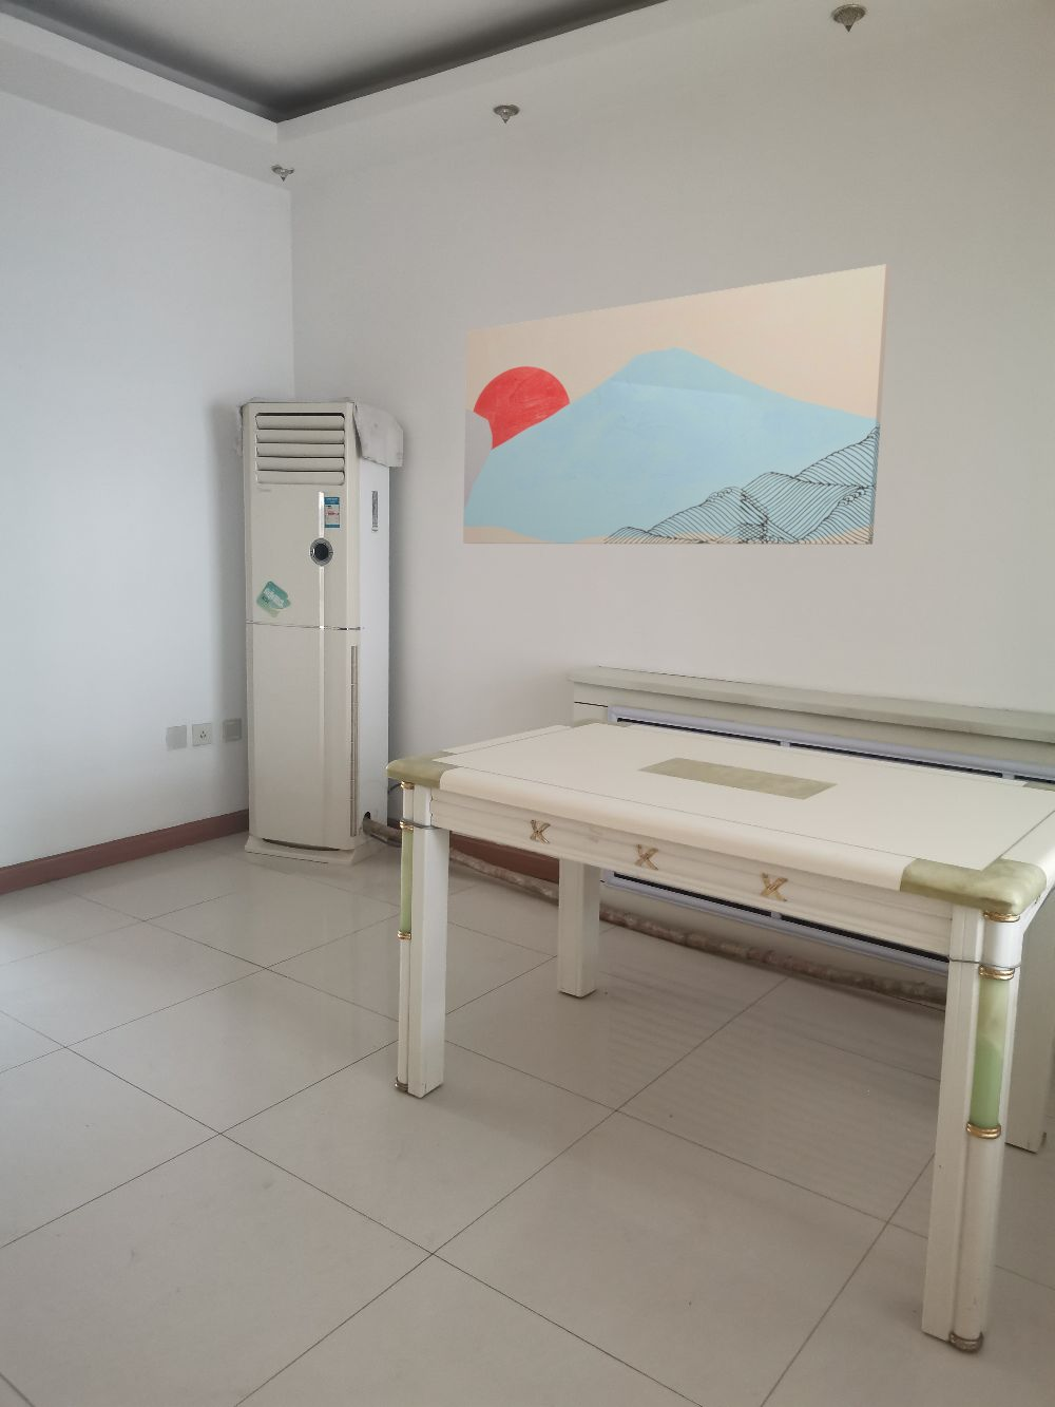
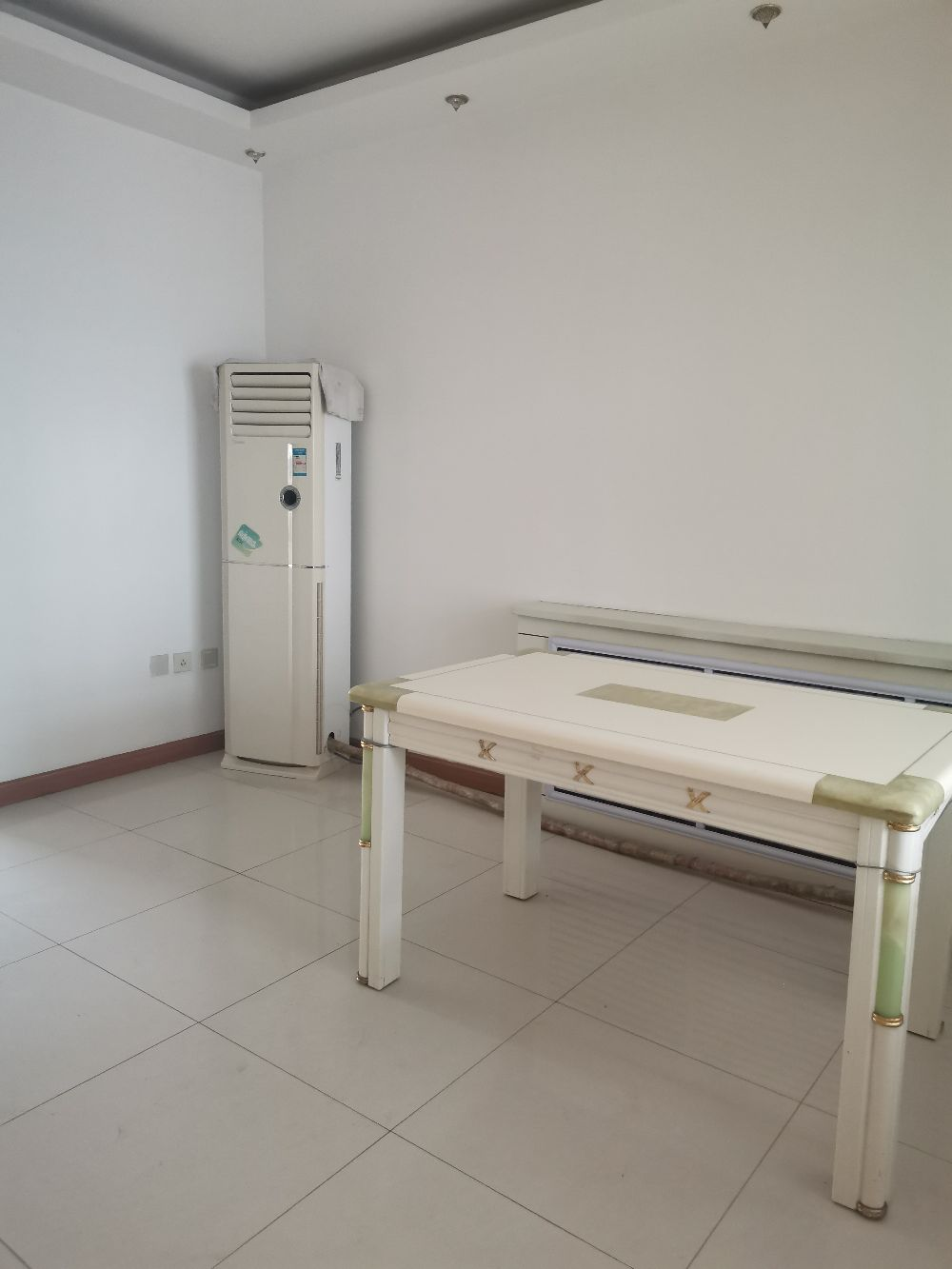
- wall art [462,264,891,544]
